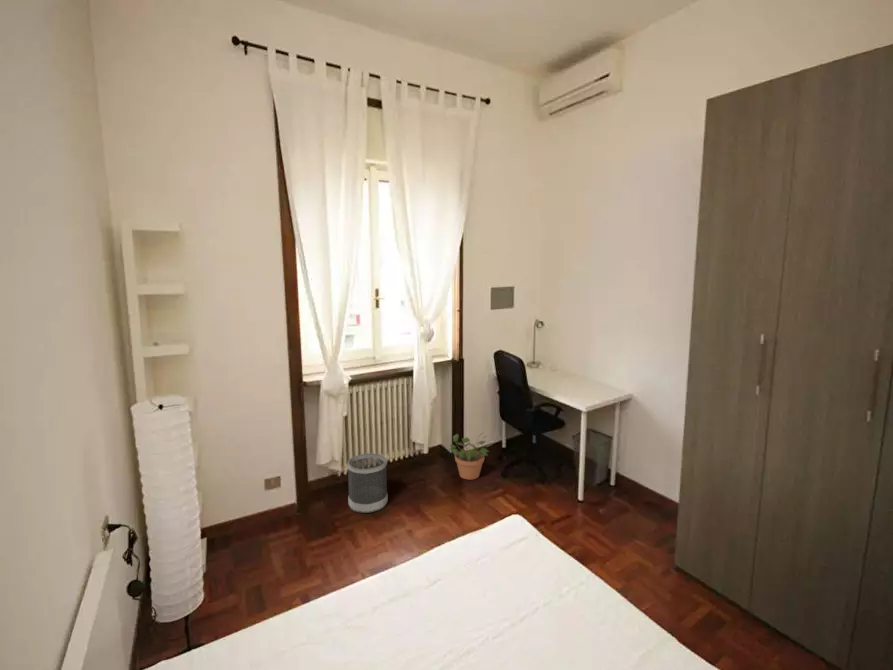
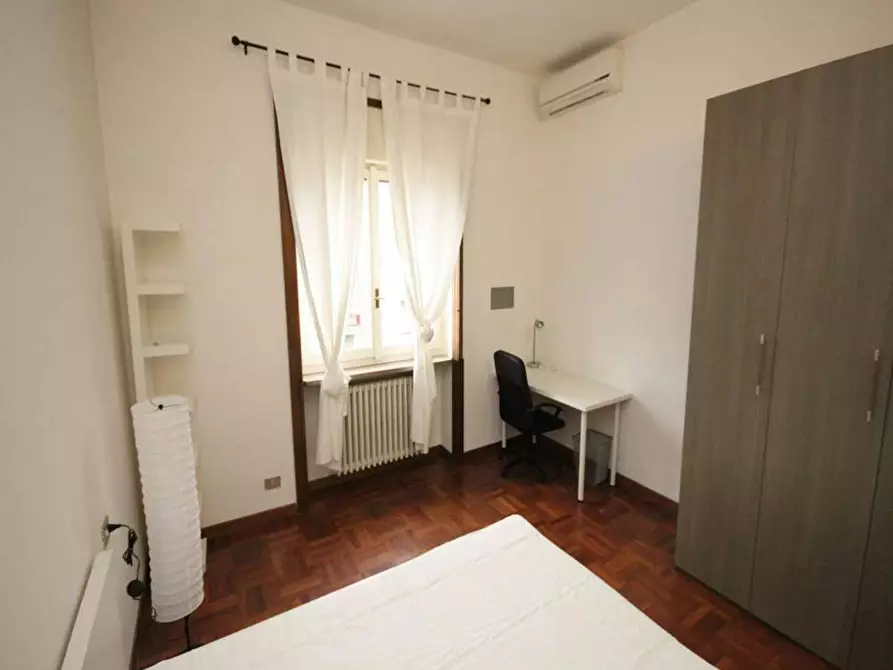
- wastebasket [346,452,389,514]
- potted plant [449,432,493,481]
